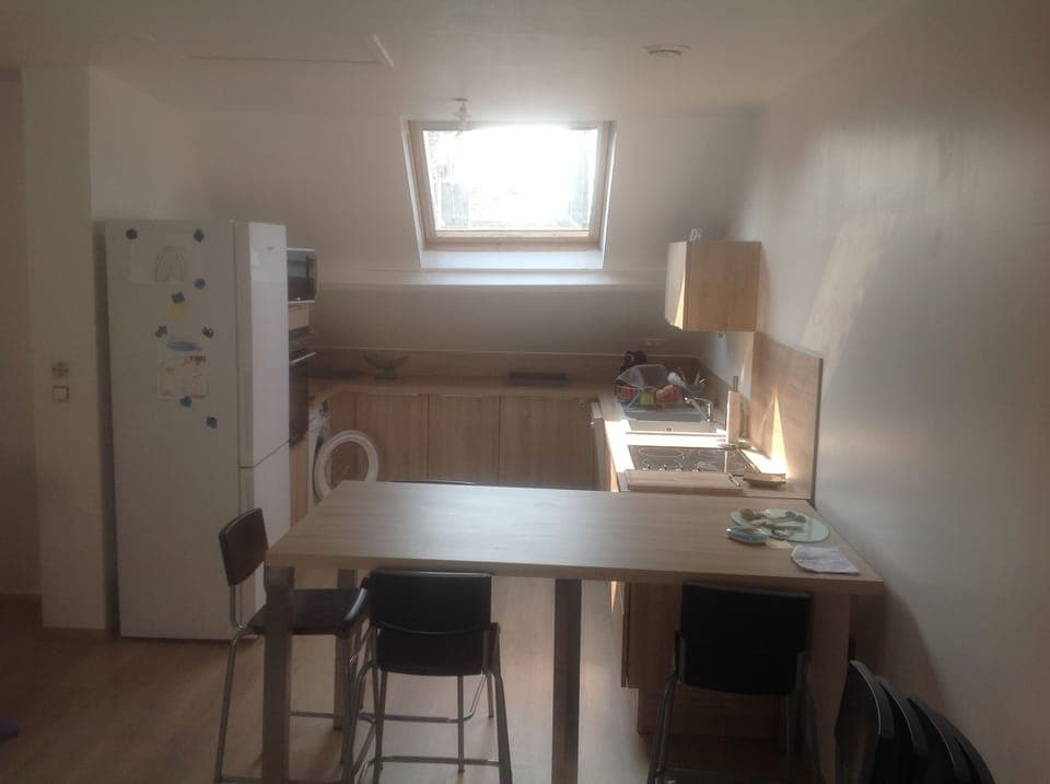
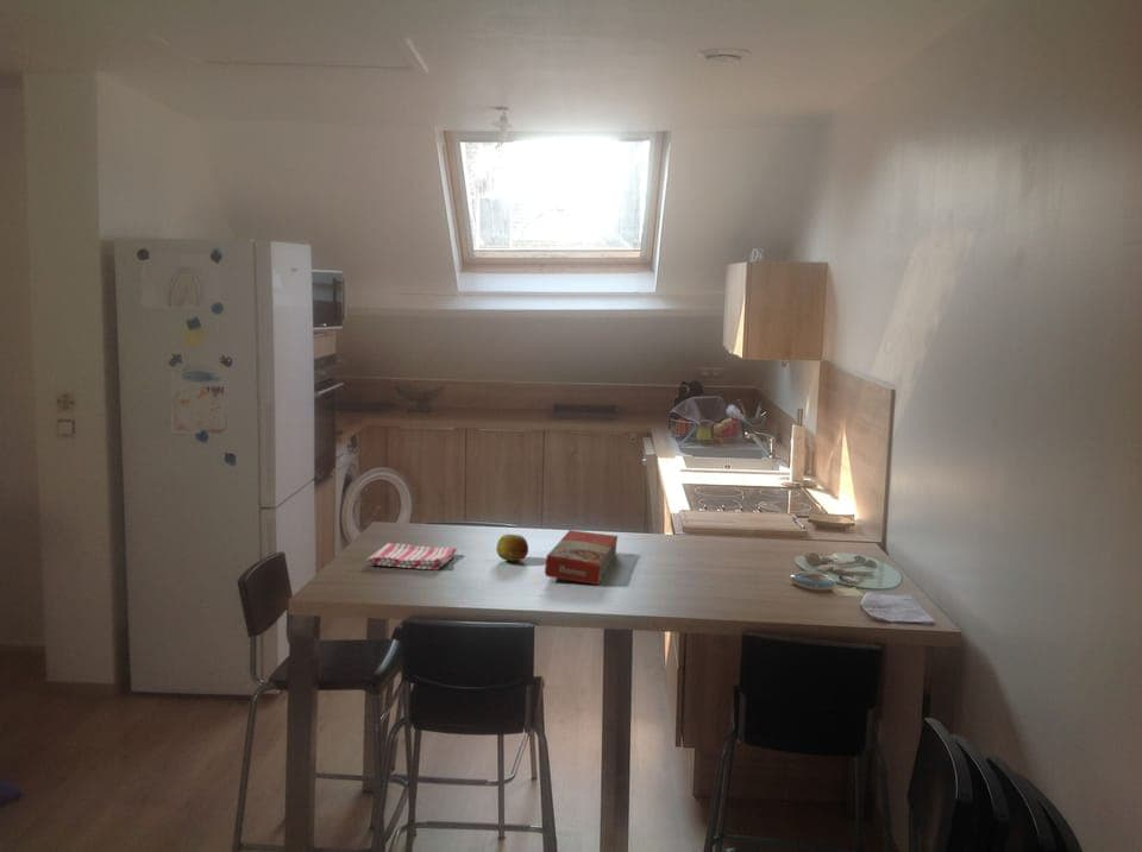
+ dish towel [365,542,457,572]
+ macaroni box [544,529,619,586]
+ fruit [495,534,529,562]
